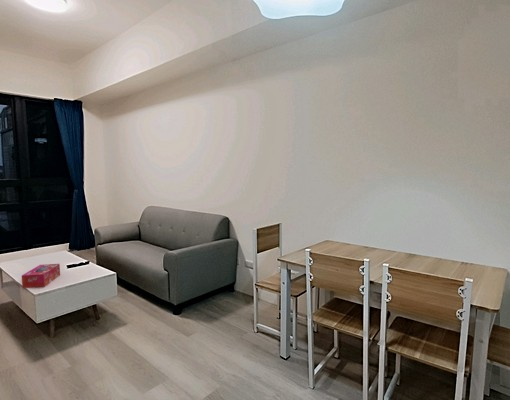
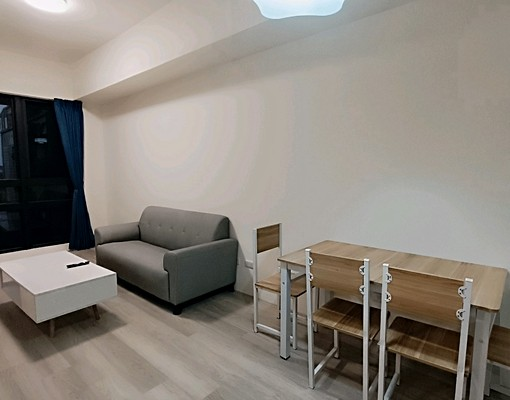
- tissue box [21,263,61,289]
